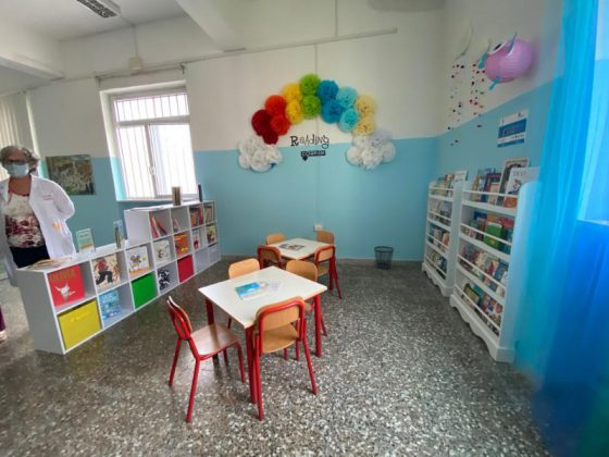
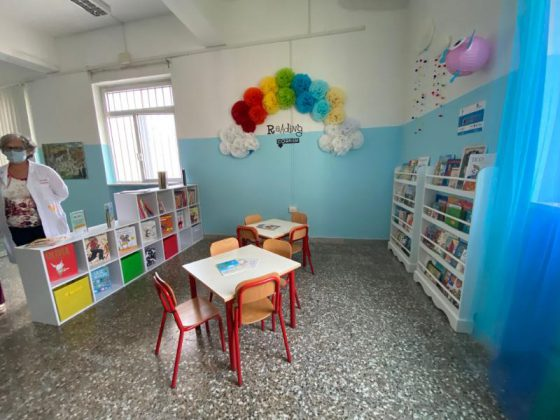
- wastebasket [373,245,395,270]
